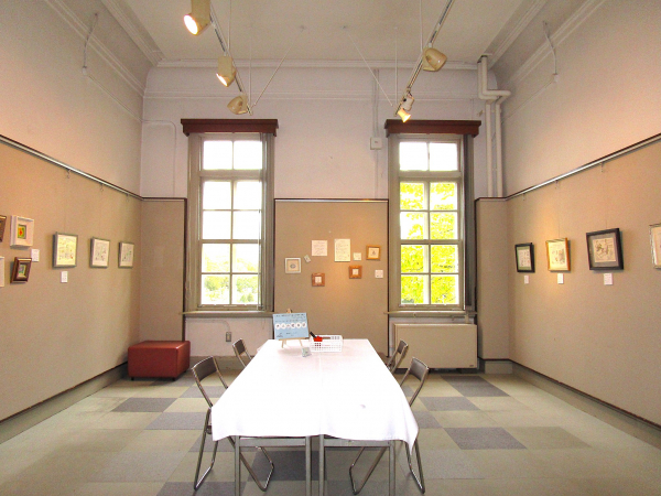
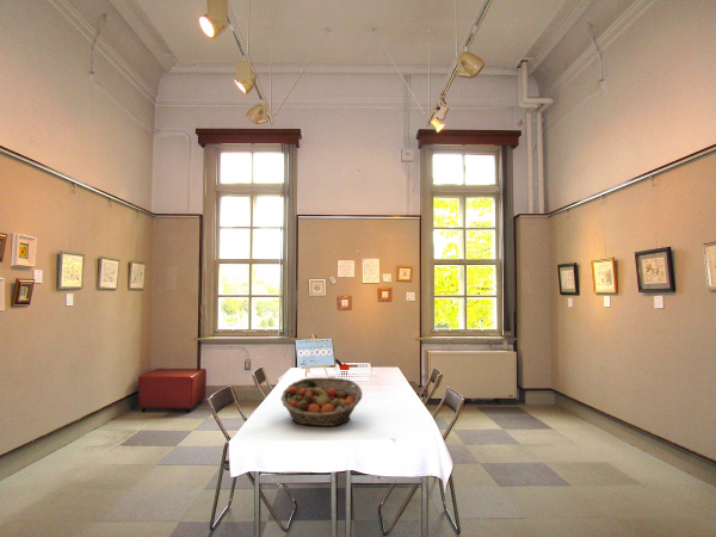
+ fruit basket [280,377,363,427]
